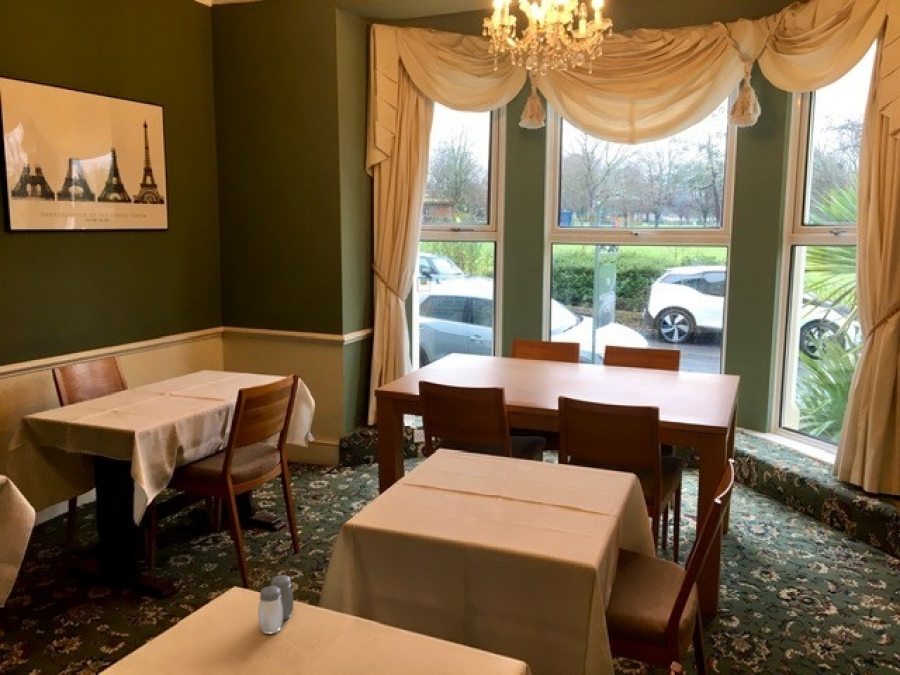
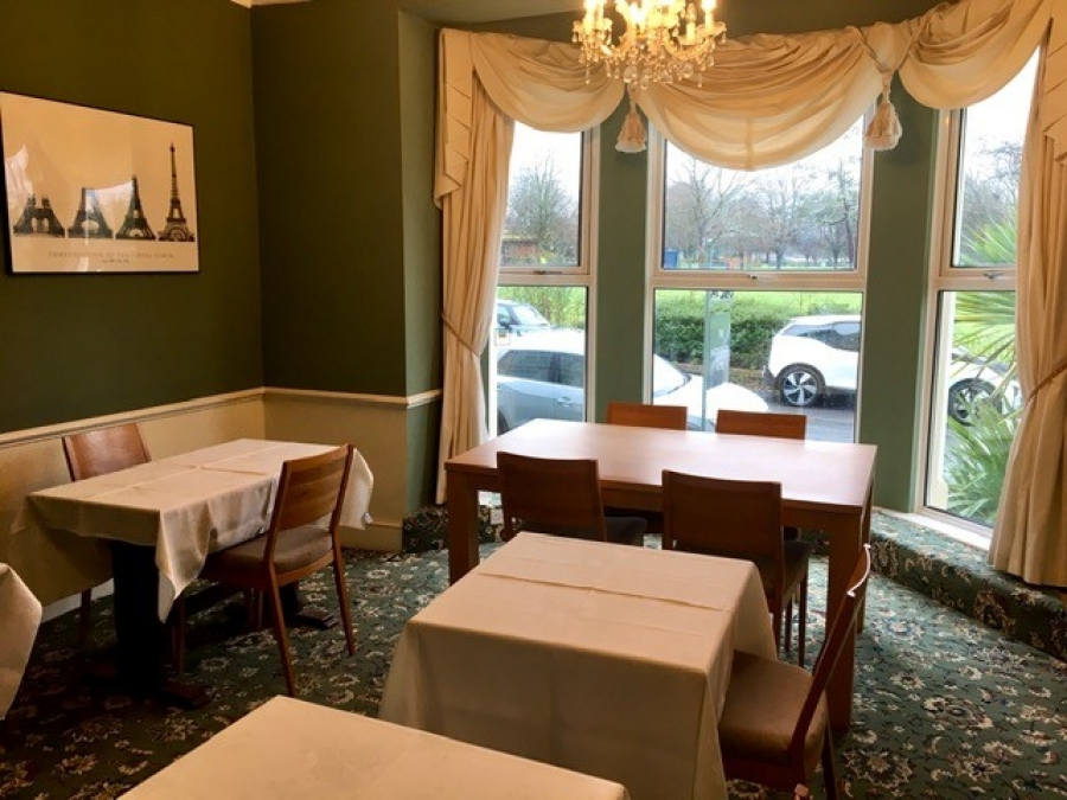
- salt and pepper shaker [257,574,294,635]
